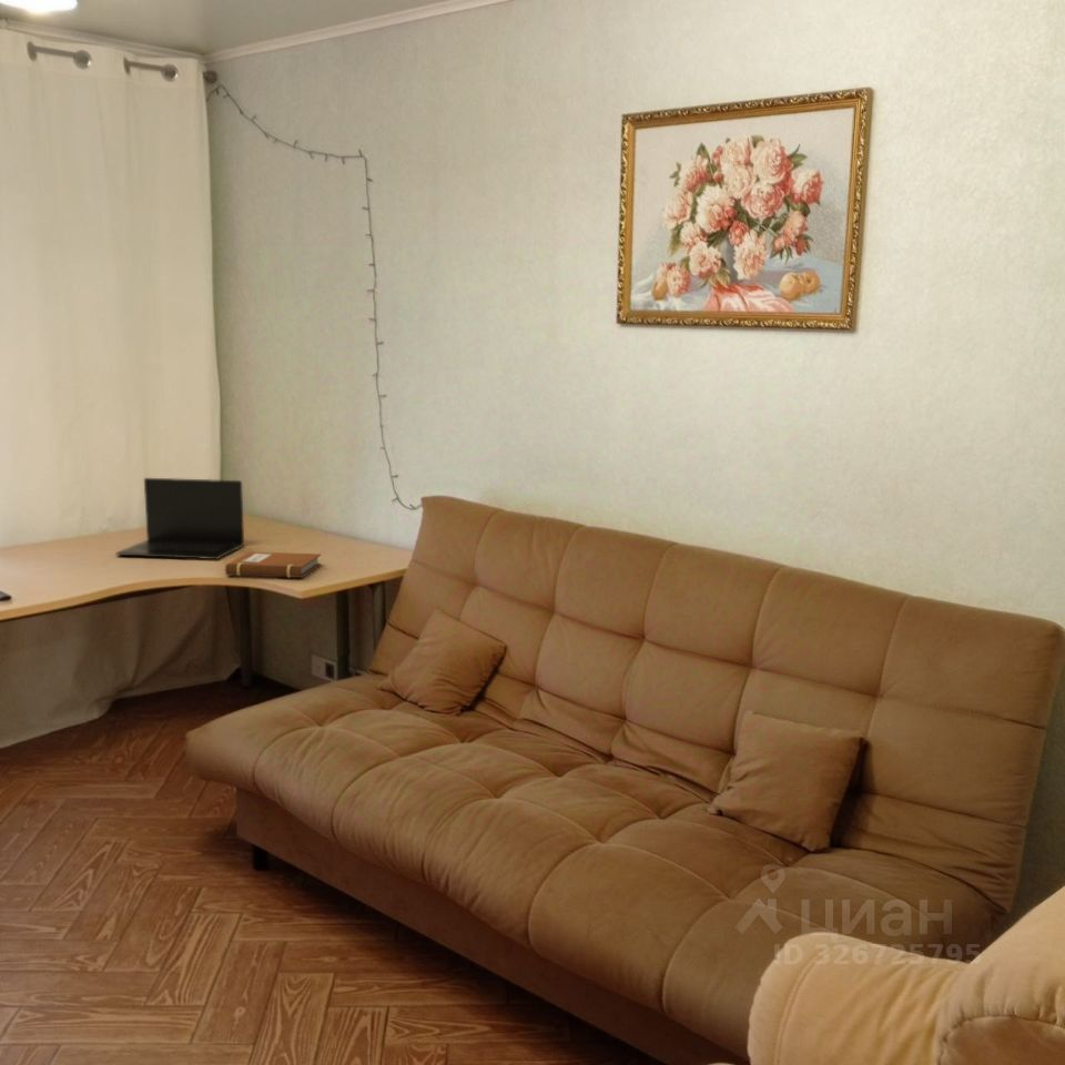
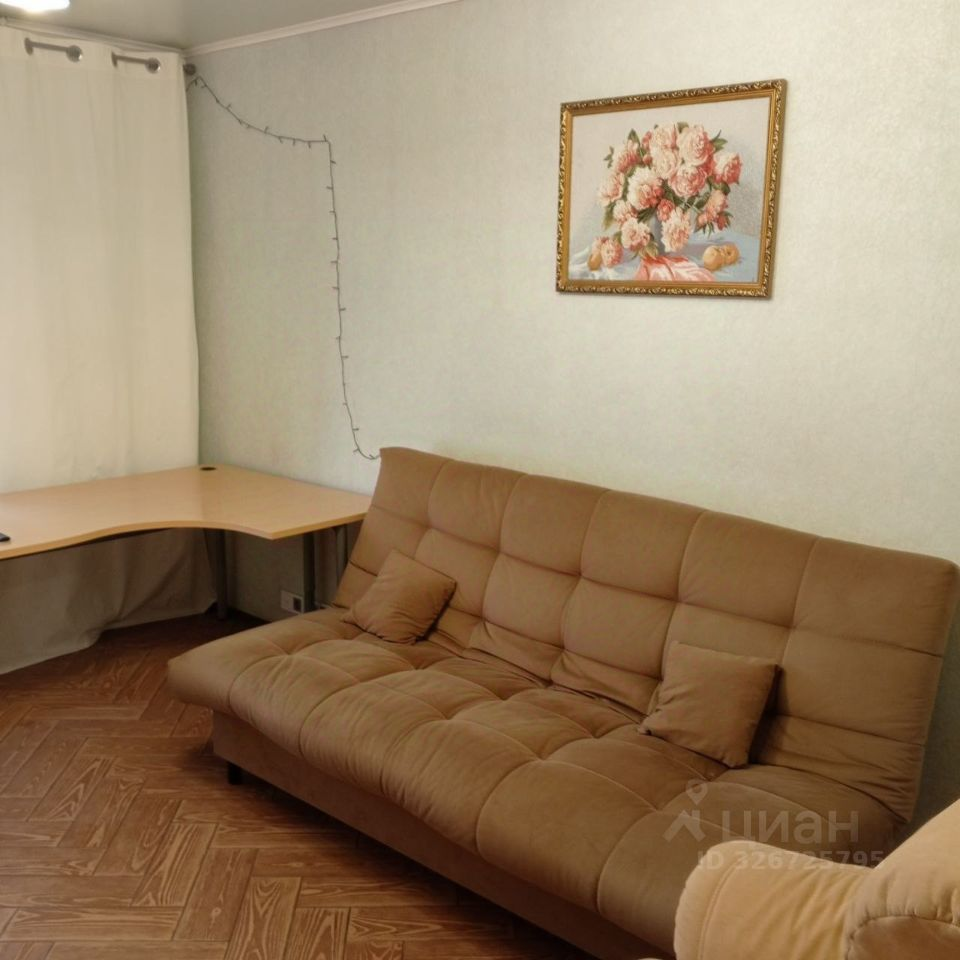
- notebook [223,550,322,579]
- laptop [114,477,245,560]
